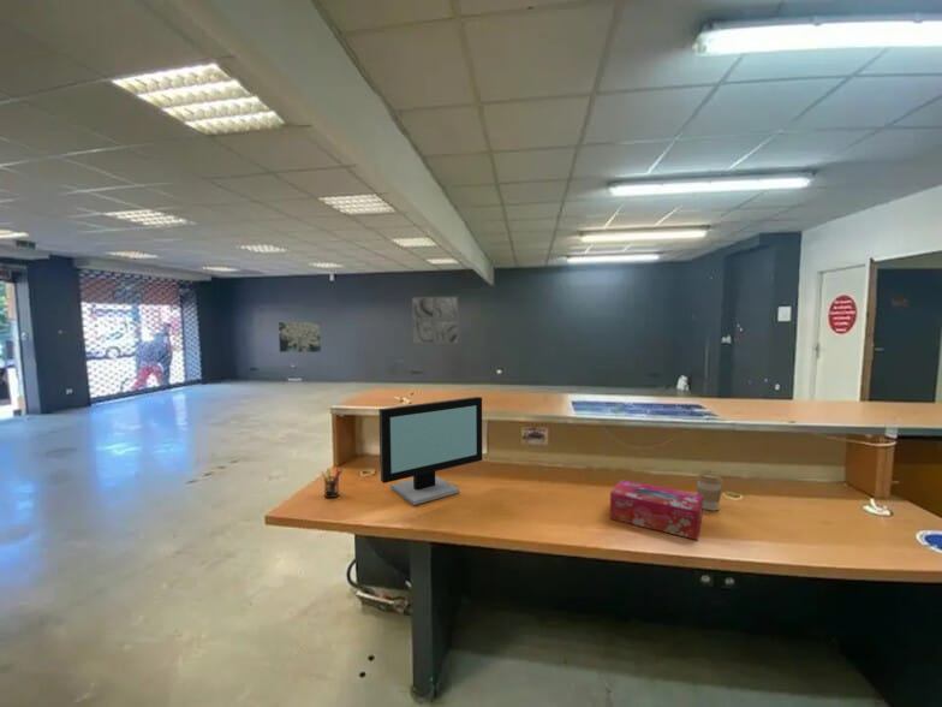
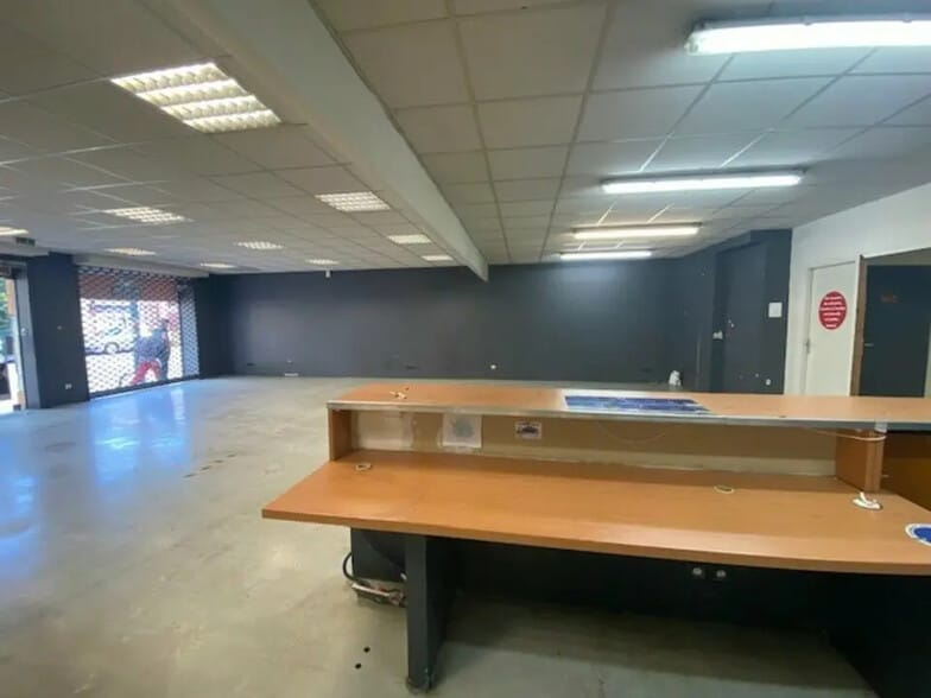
- wall art [278,321,322,354]
- pen holder [320,464,344,499]
- coffee cup [694,473,725,512]
- wall art [411,296,459,345]
- computer monitor [378,396,483,506]
- tissue box [609,479,703,541]
